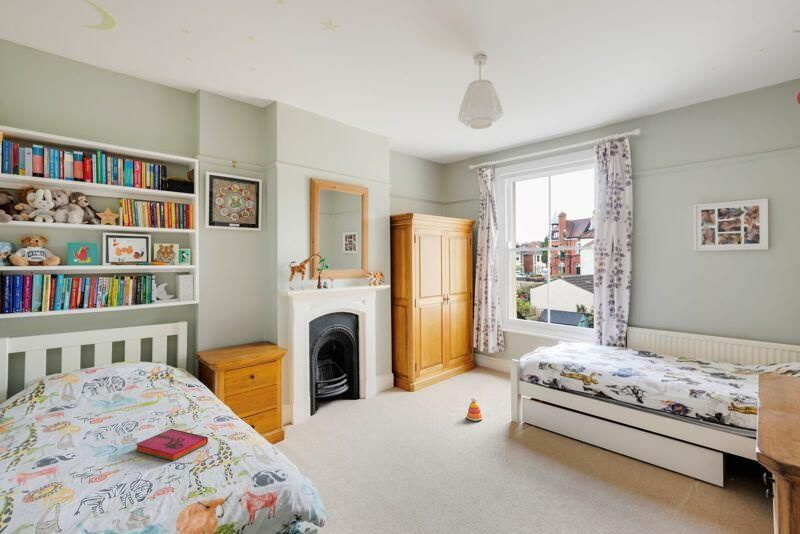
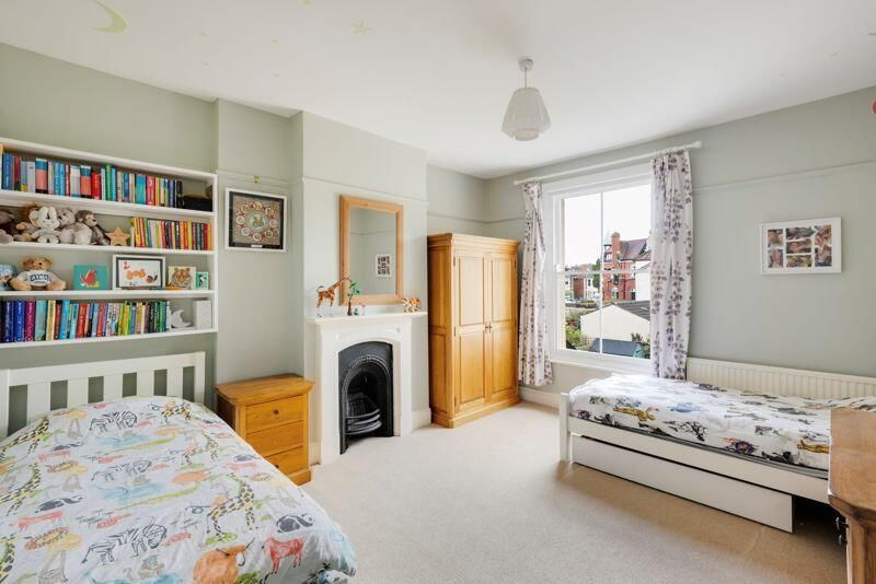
- stacking toy [465,395,484,422]
- hardback book [135,428,209,462]
